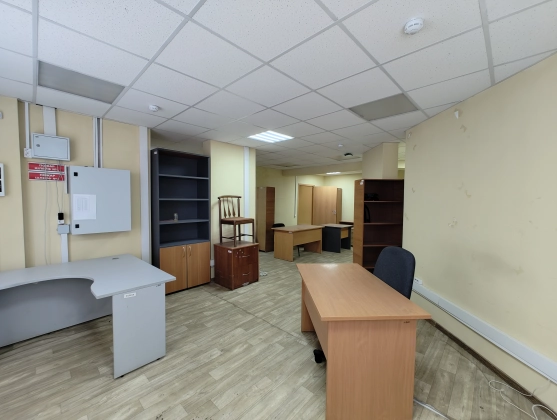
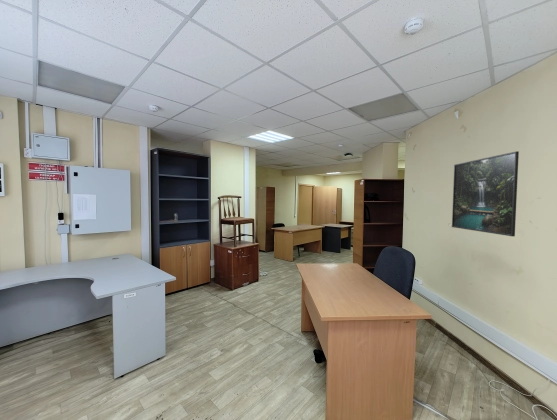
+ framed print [451,150,520,237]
